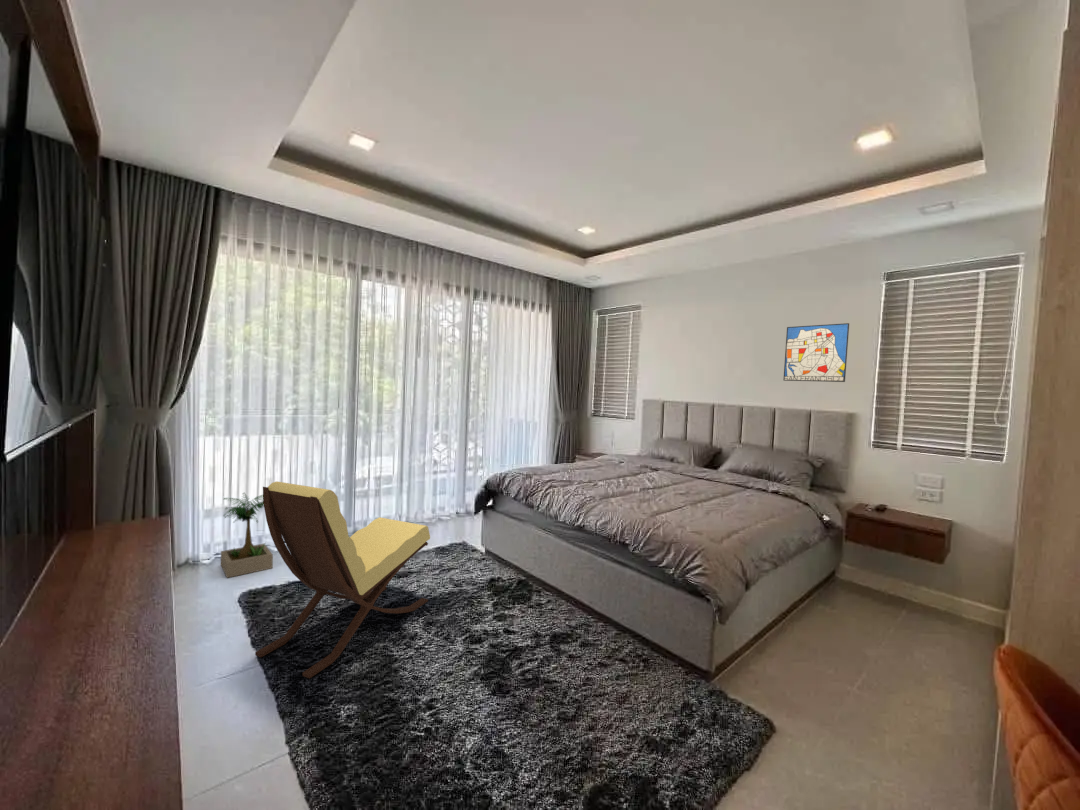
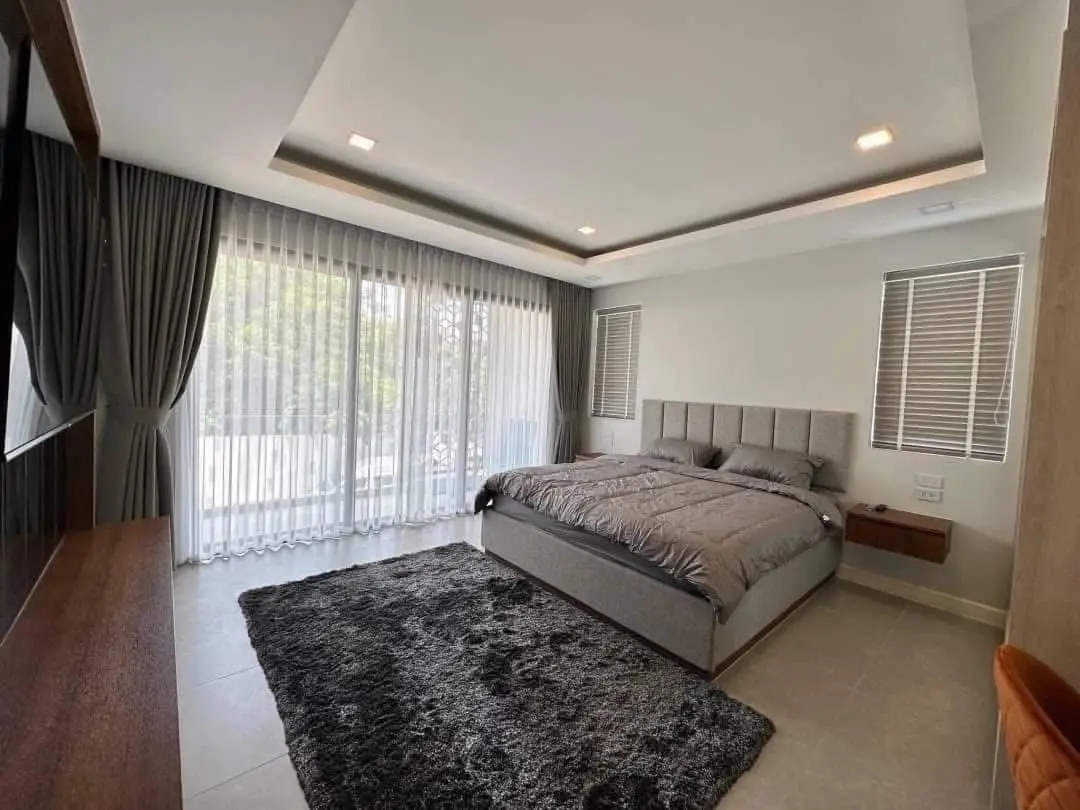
- lounge chair [254,480,431,679]
- potted plant [220,492,274,579]
- wall art [783,322,850,383]
